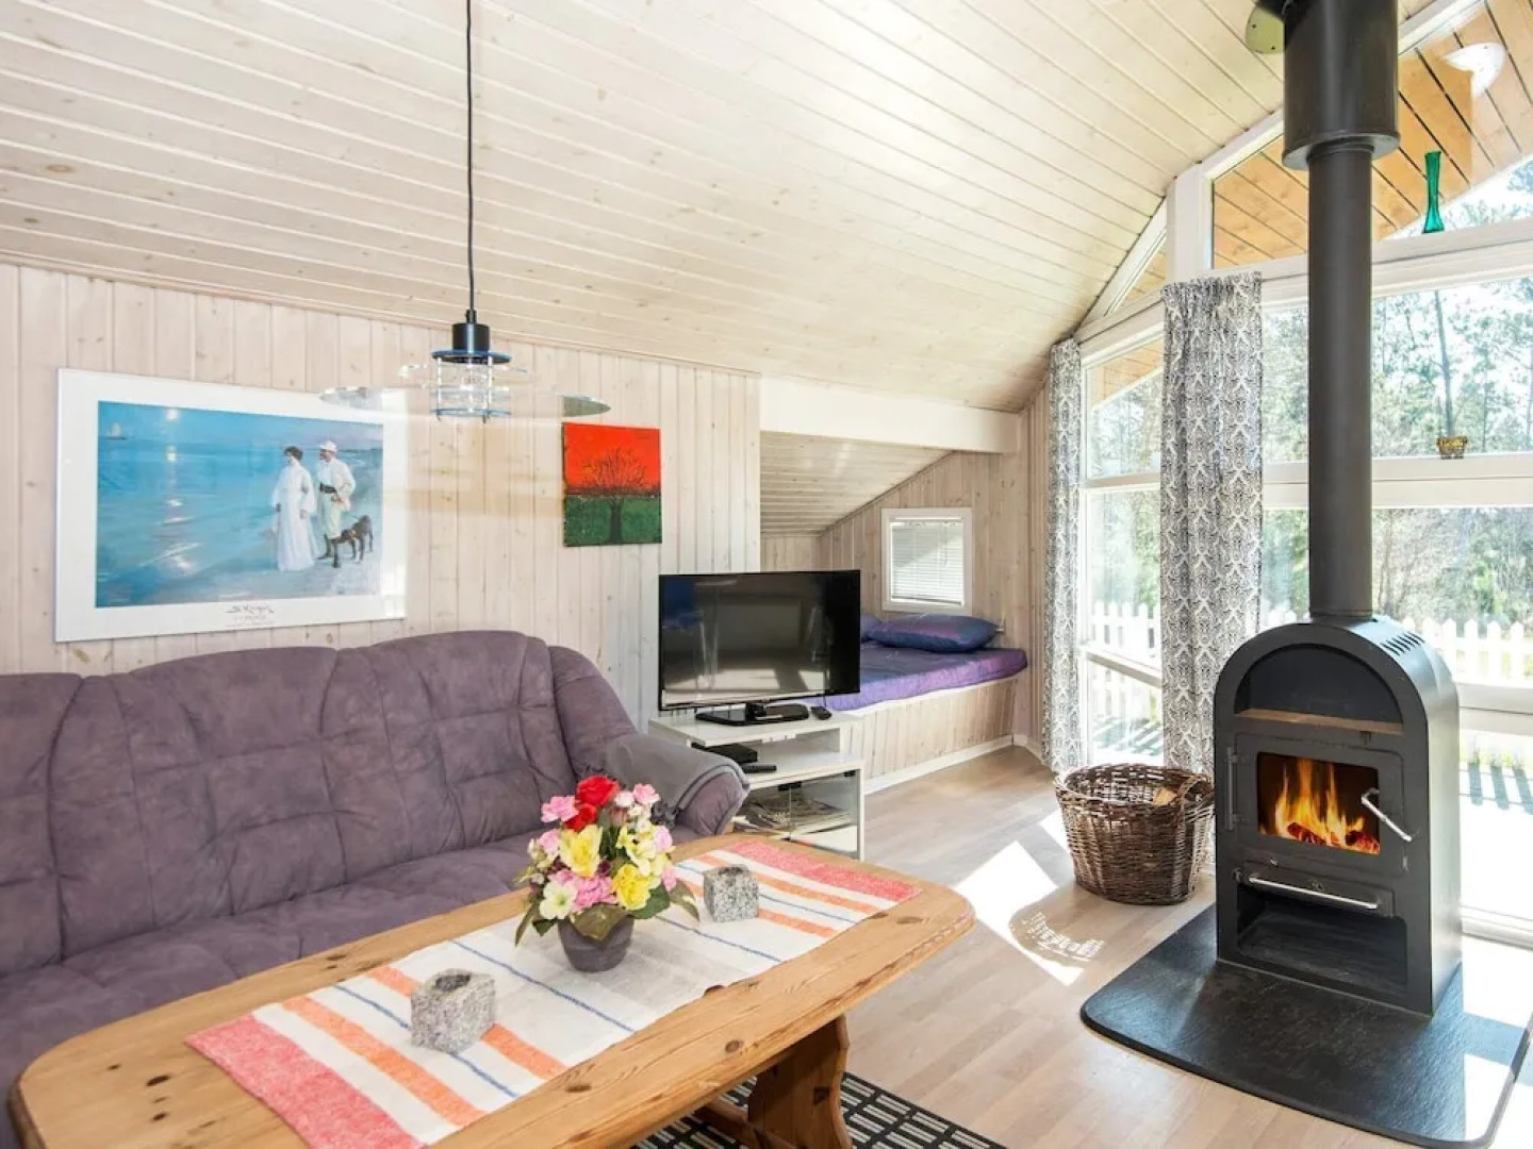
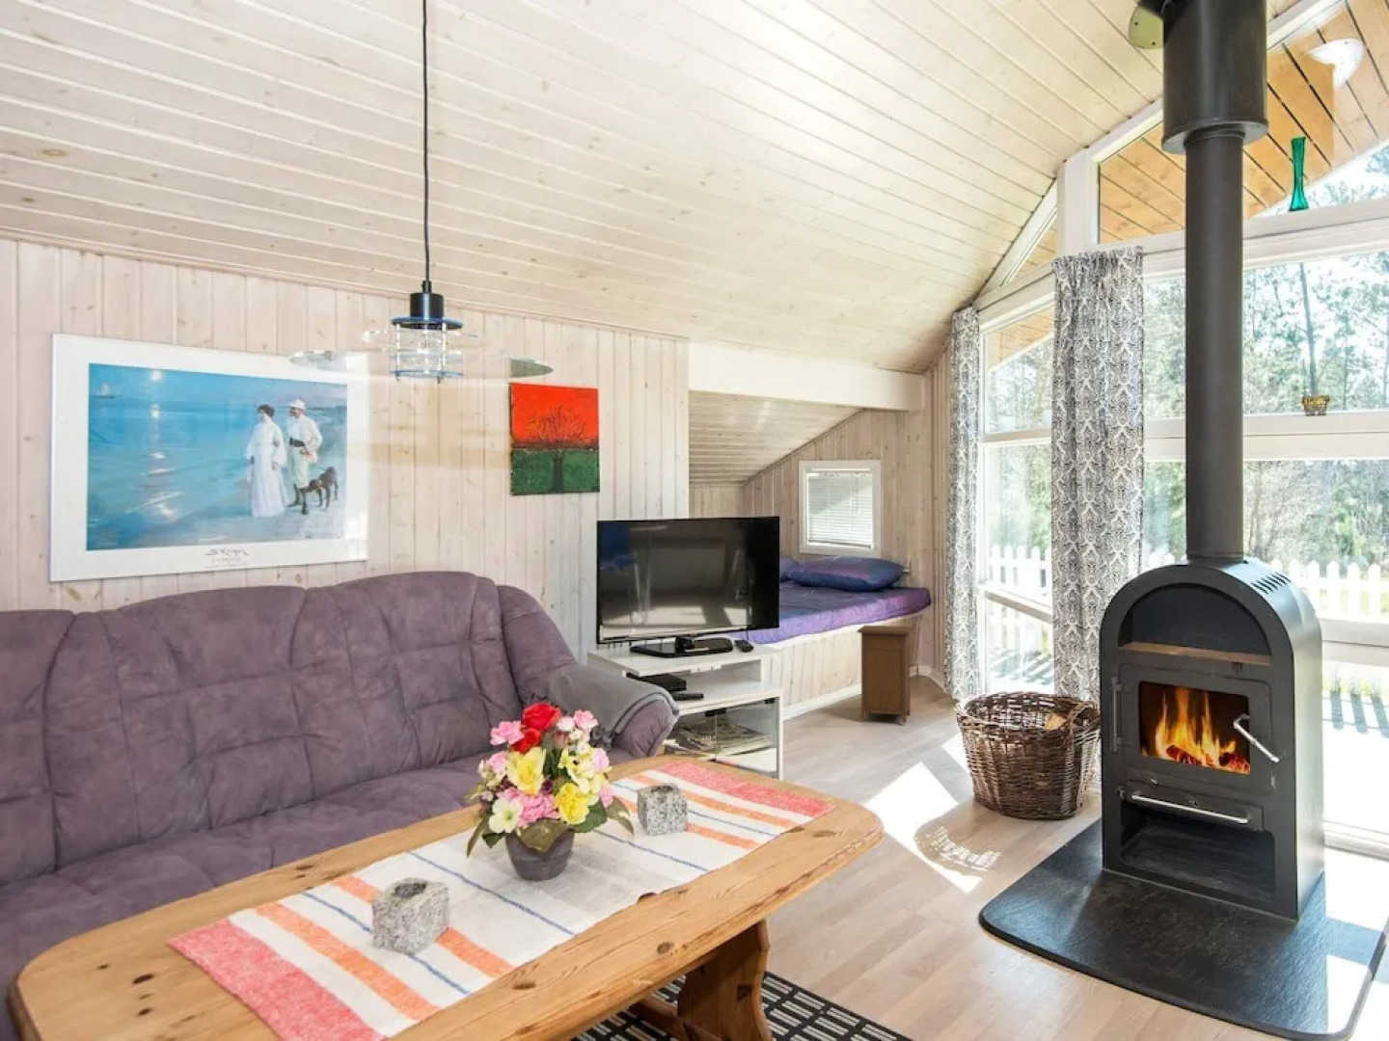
+ nightstand [856,624,915,724]
